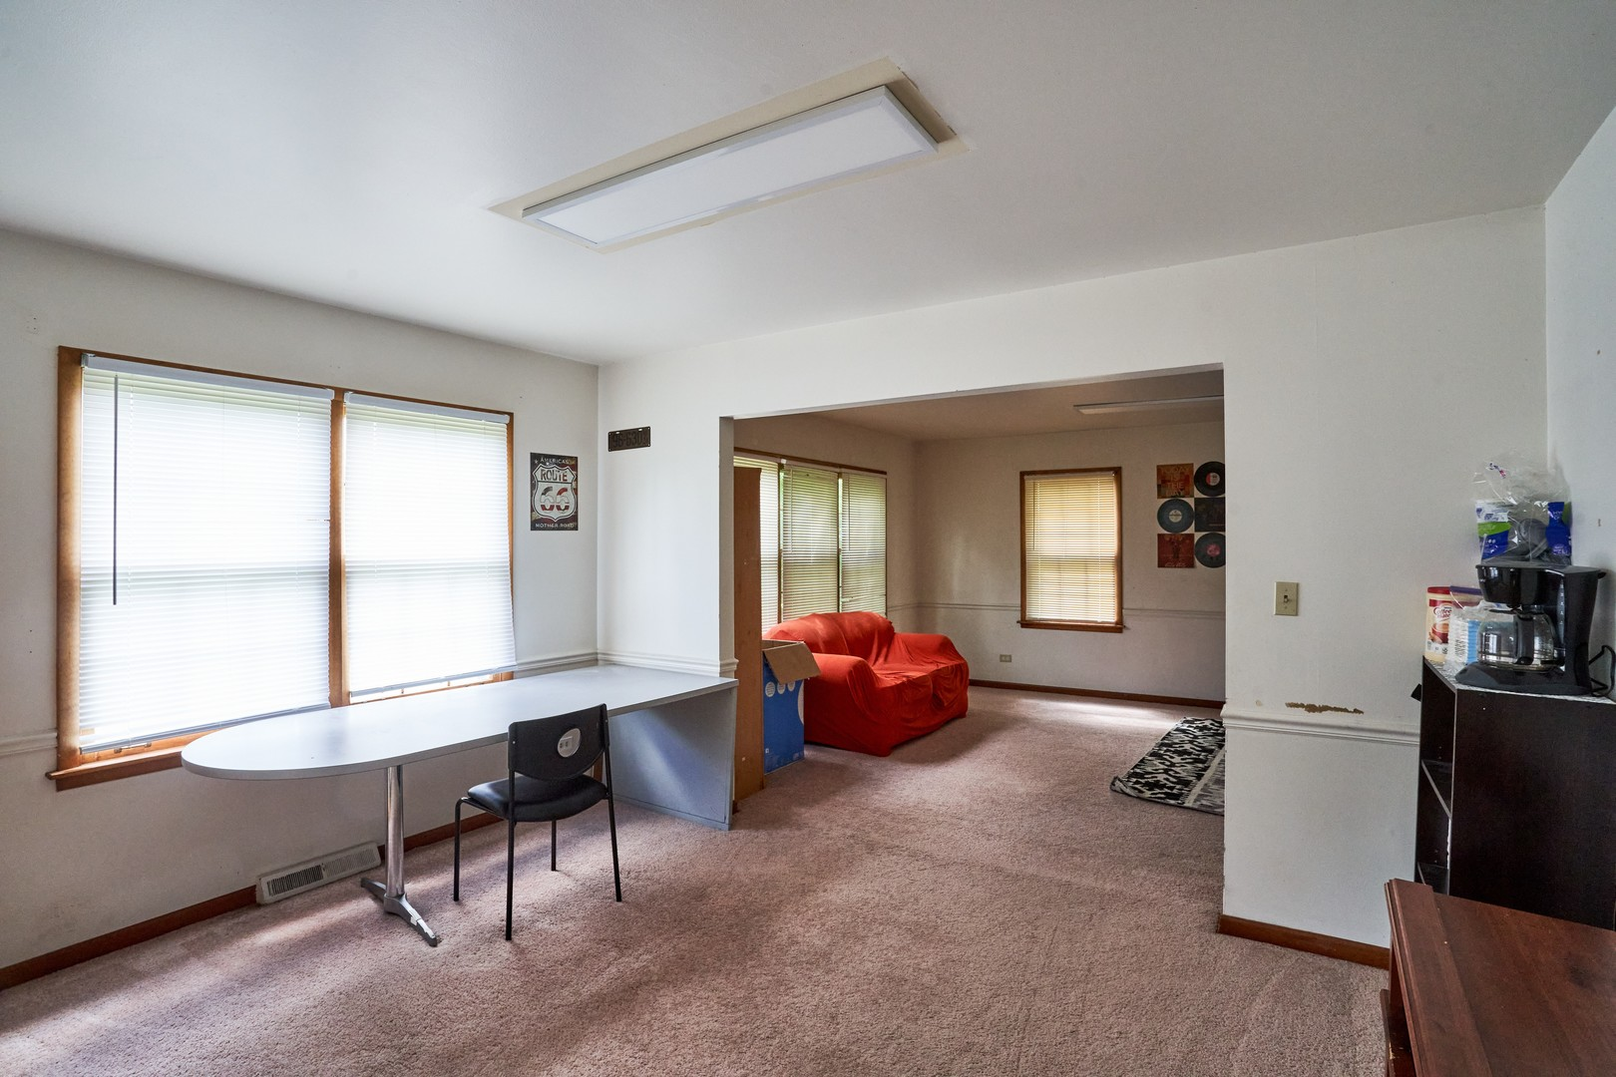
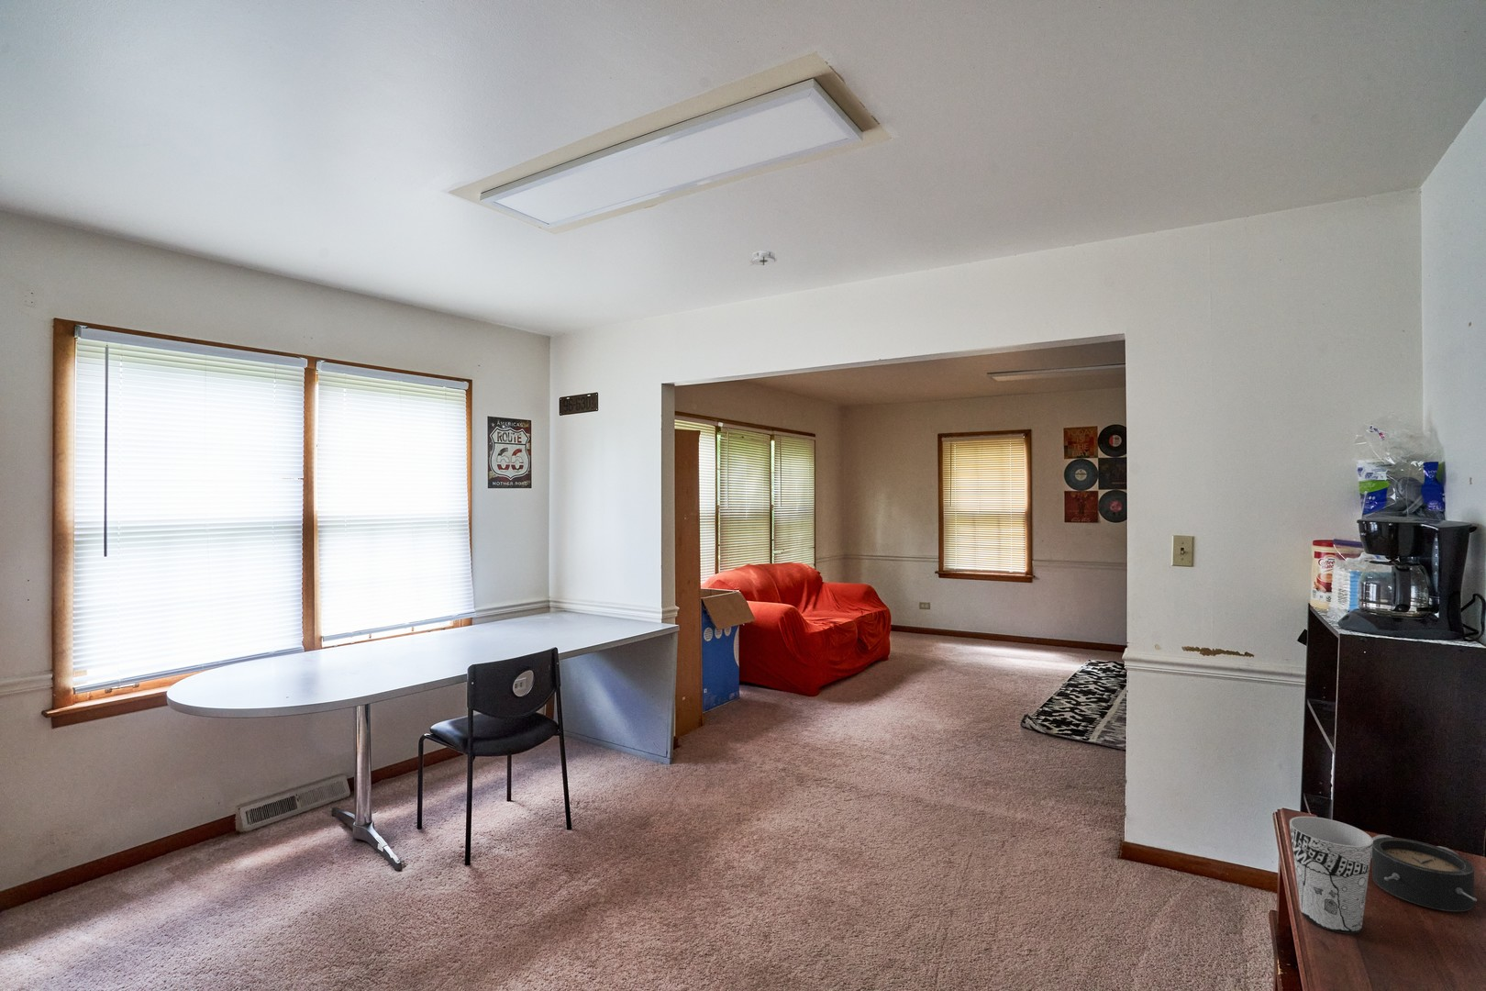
+ cup [1289,816,1373,935]
+ alarm clock [1371,834,1478,912]
+ smoke detector [747,250,778,267]
